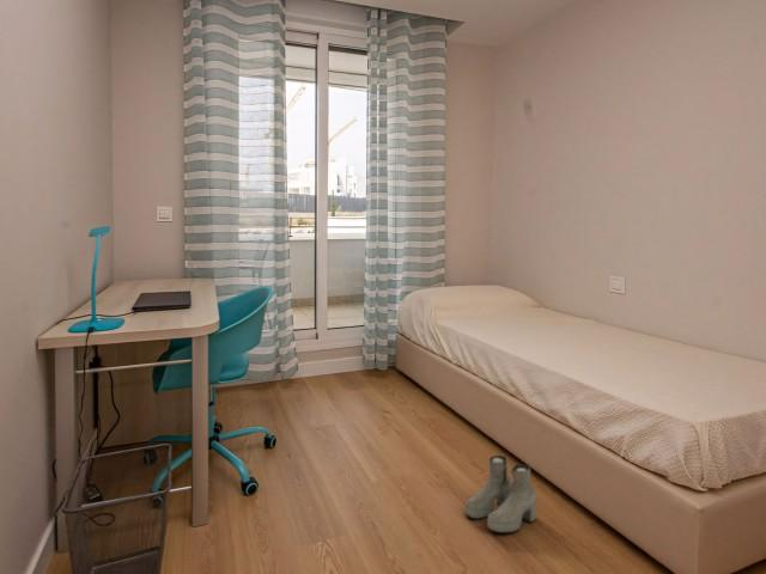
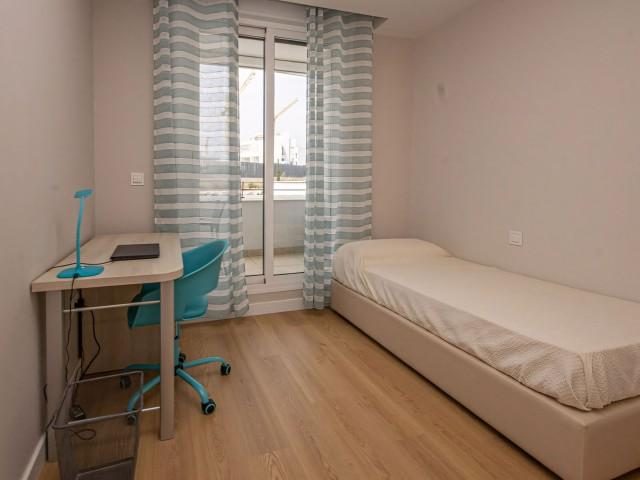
- boots [463,454,537,533]
